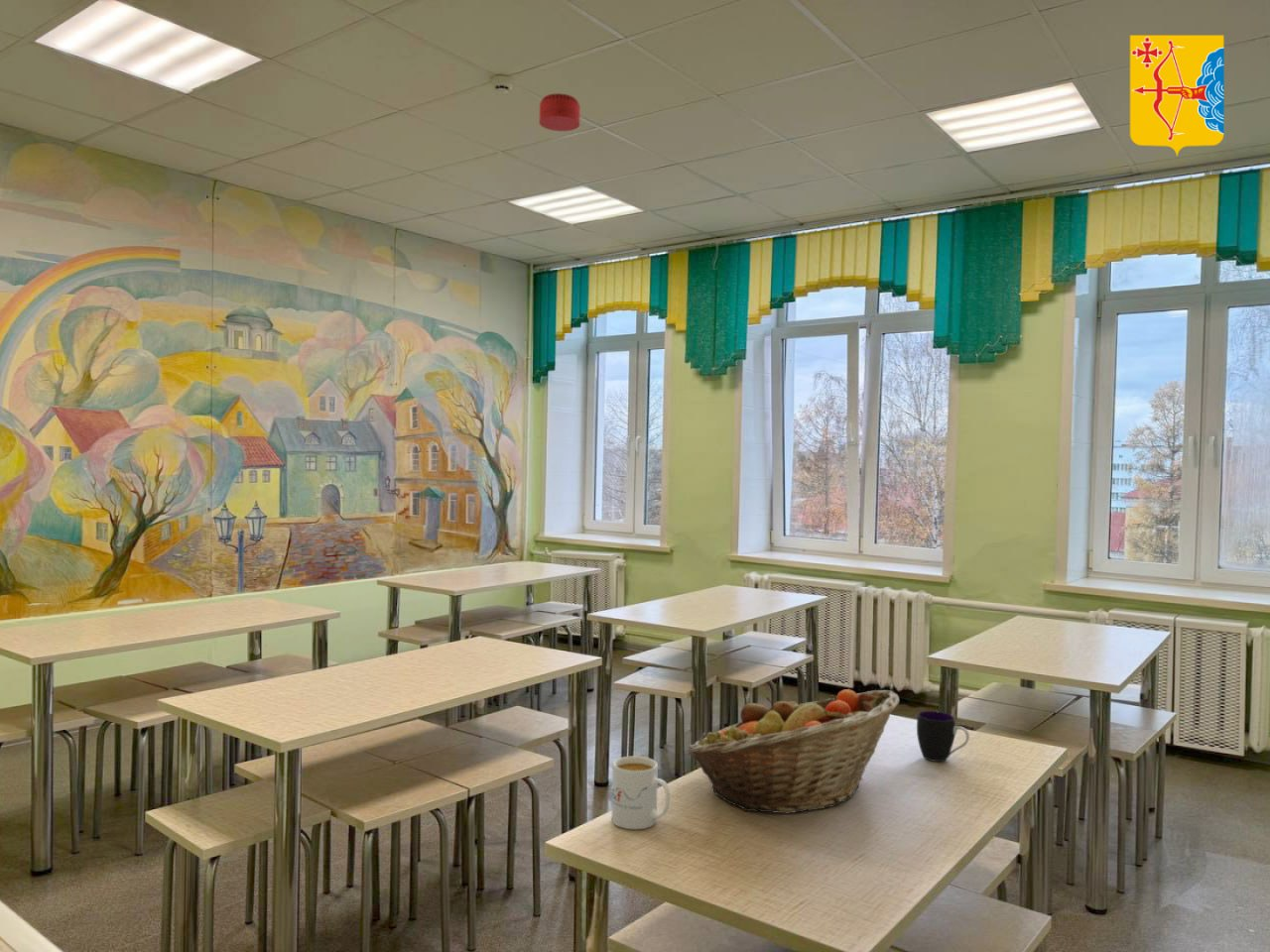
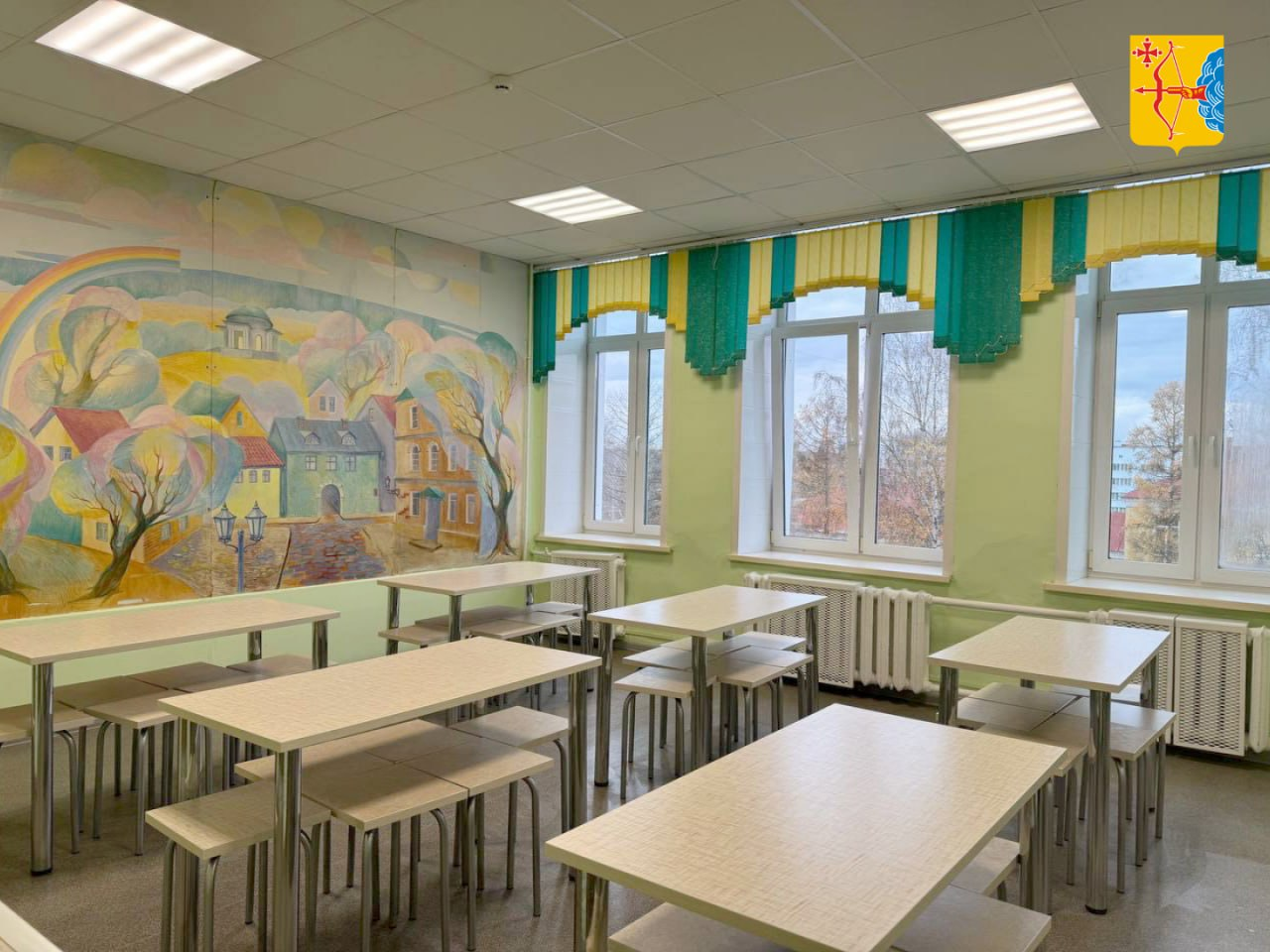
- fruit basket [687,688,900,814]
- mug [610,756,671,830]
- smoke detector [538,92,581,132]
- cup [916,710,970,763]
